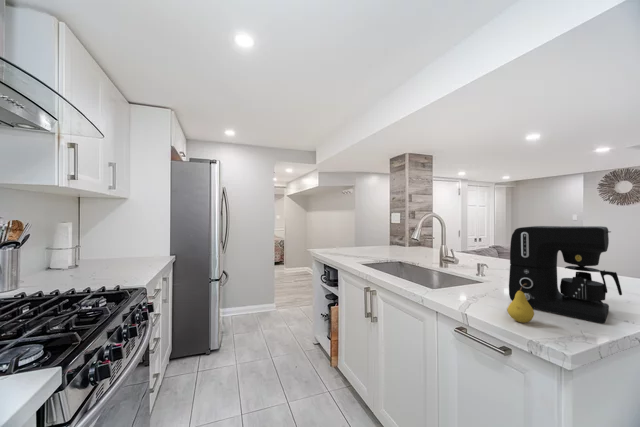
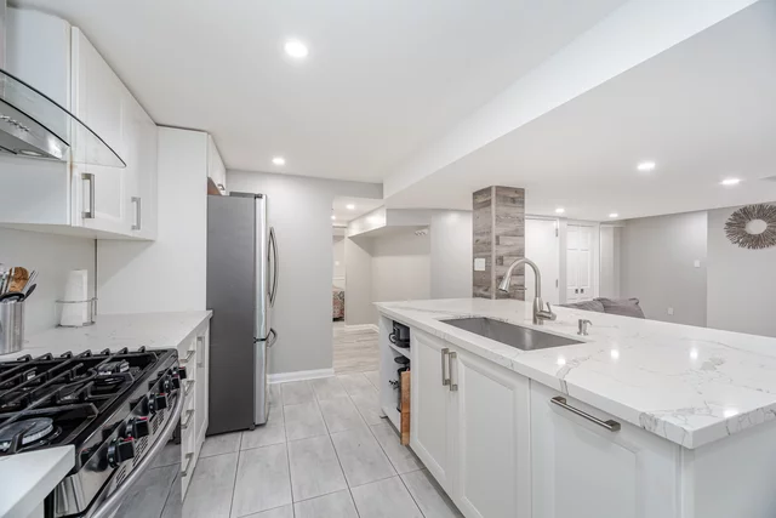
- coffee maker [508,225,623,324]
- fruit [506,283,535,324]
